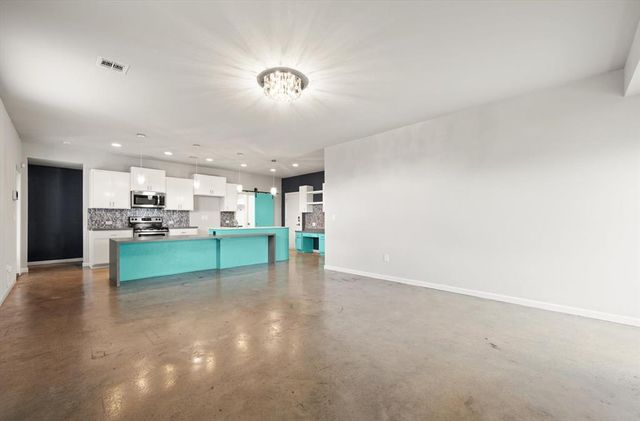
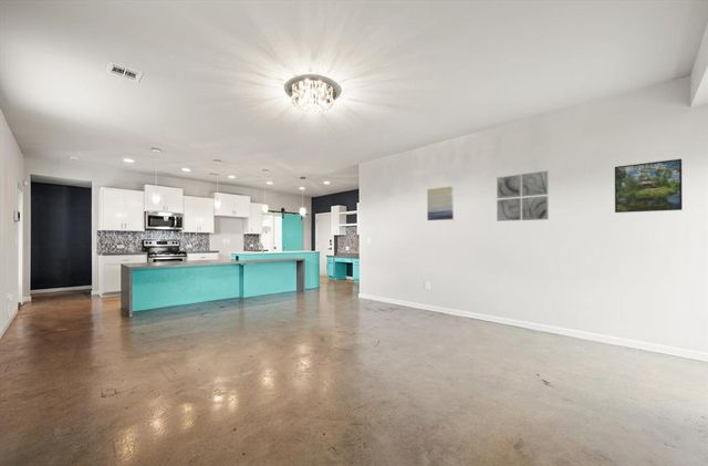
+ wall art [426,185,455,221]
+ wall art [496,169,550,222]
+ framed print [614,158,684,214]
